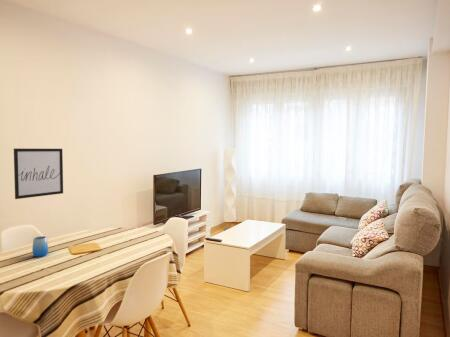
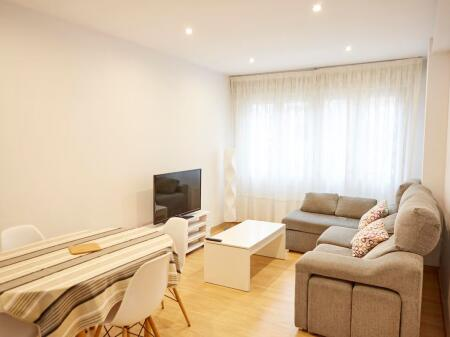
- cup [31,235,49,258]
- wall art [13,148,64,200]
